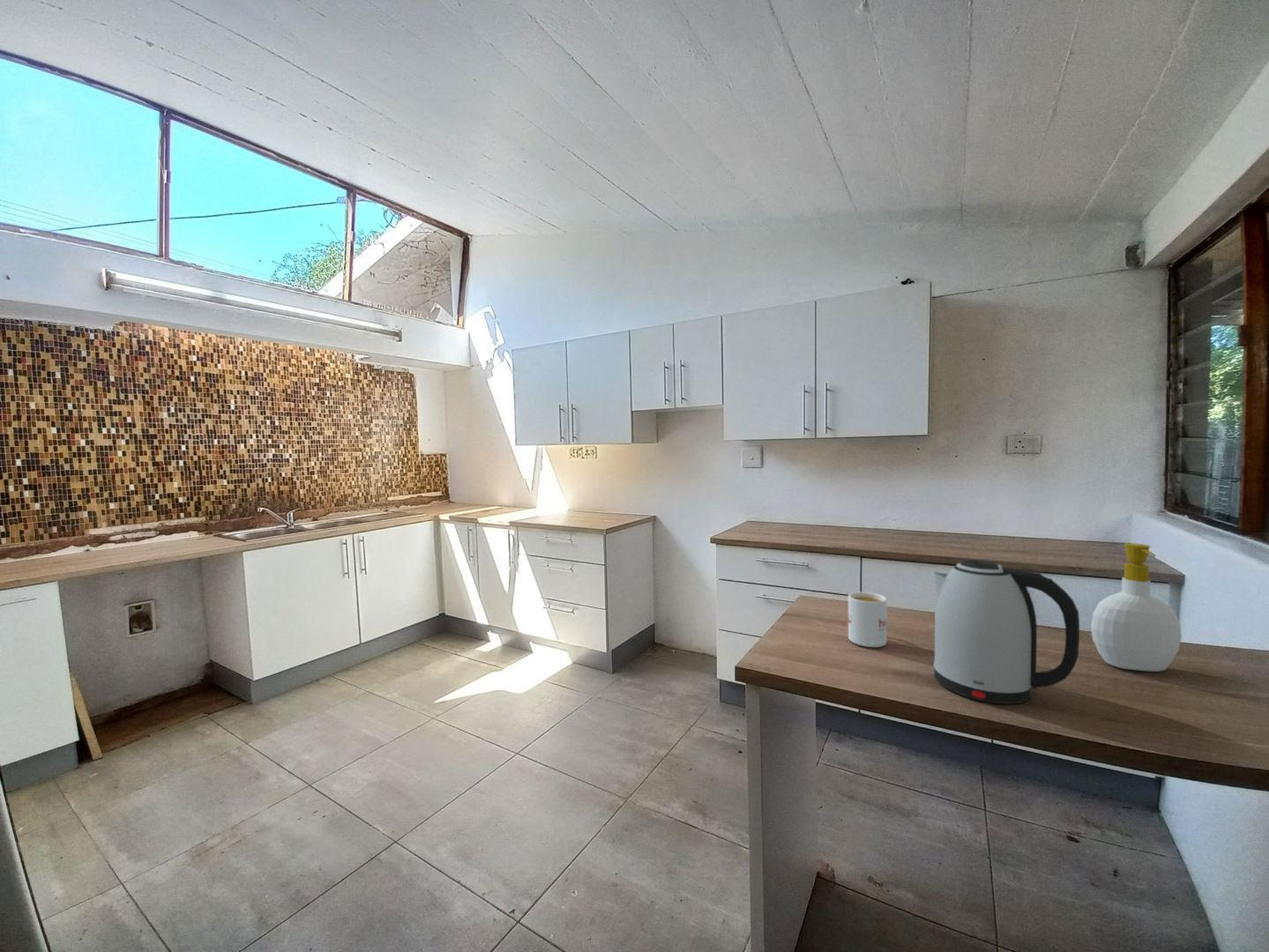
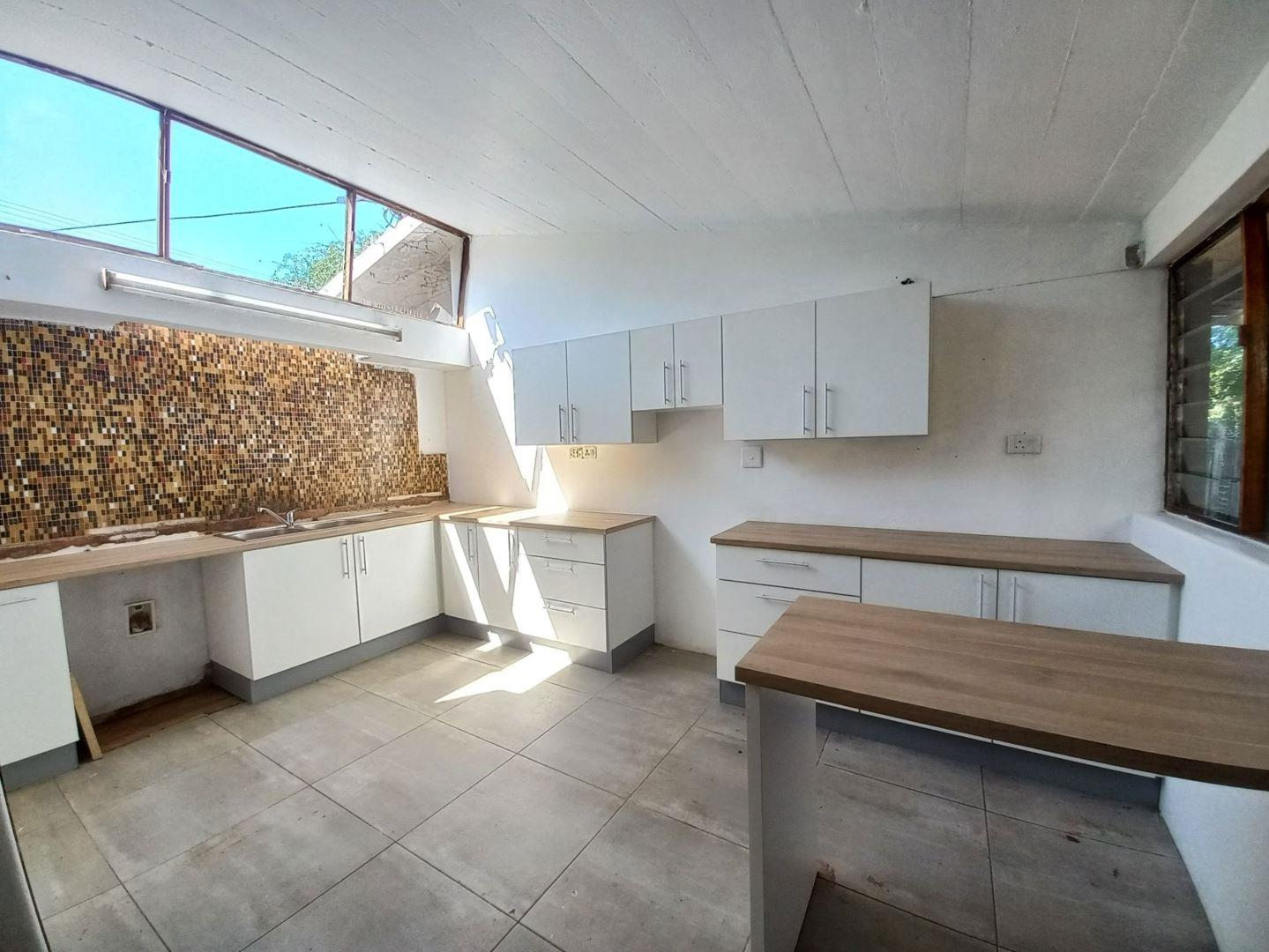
- mug [847,591,888,648]
- soap bottle [1090,542,1183,673]
- kettle [932,559,1080,705]
